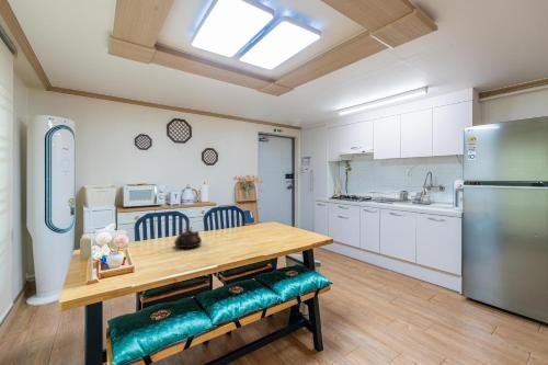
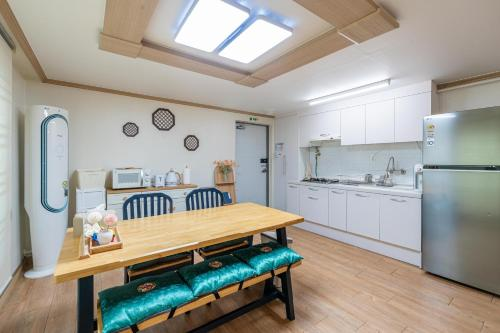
- teapot [173,229,203,249]
